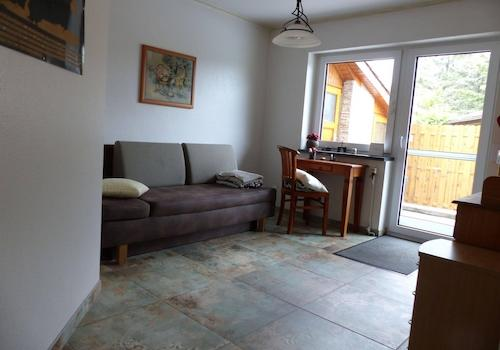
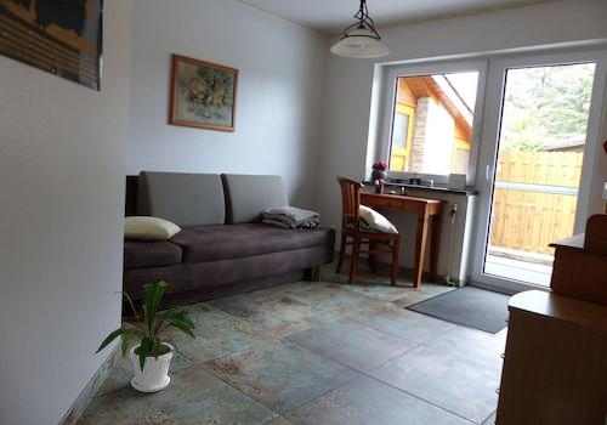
+ house plant [92,280,197,393]
